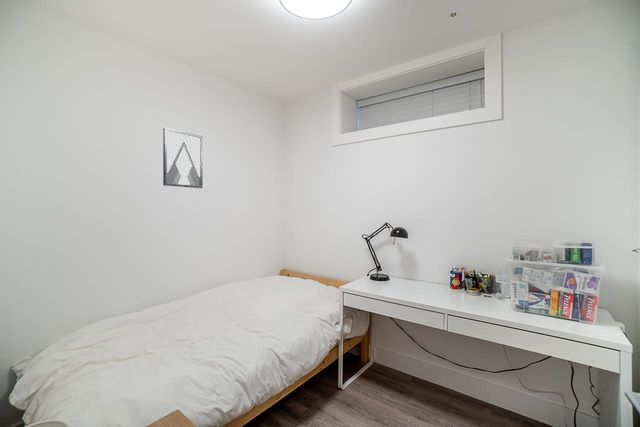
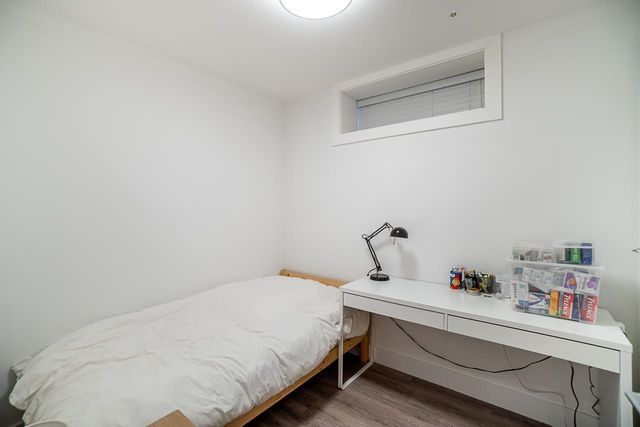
- wall art [162,127,204,189]
